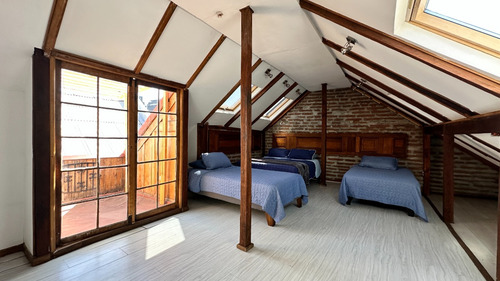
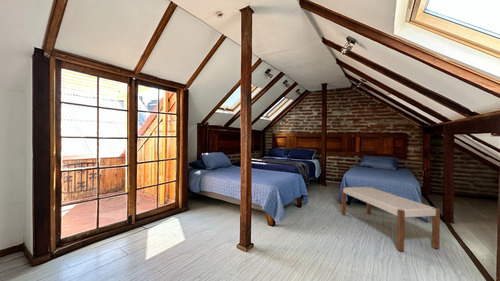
+ bench [340,186,441,252]
